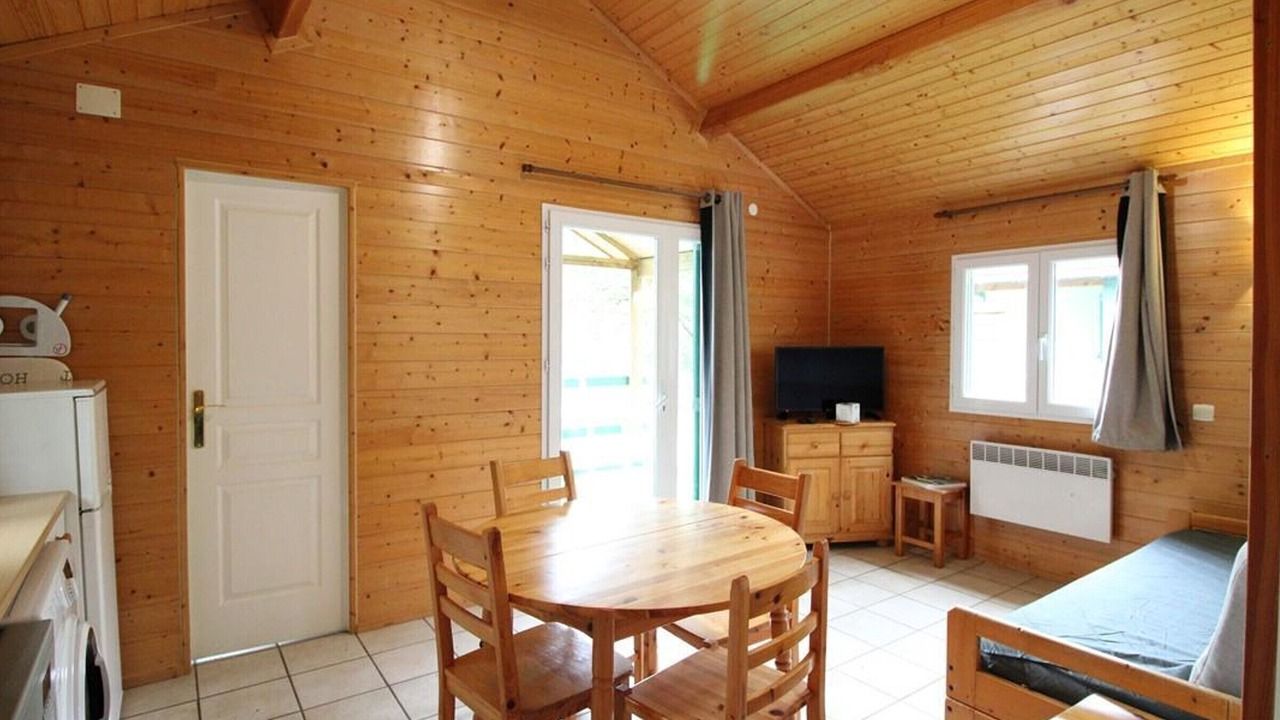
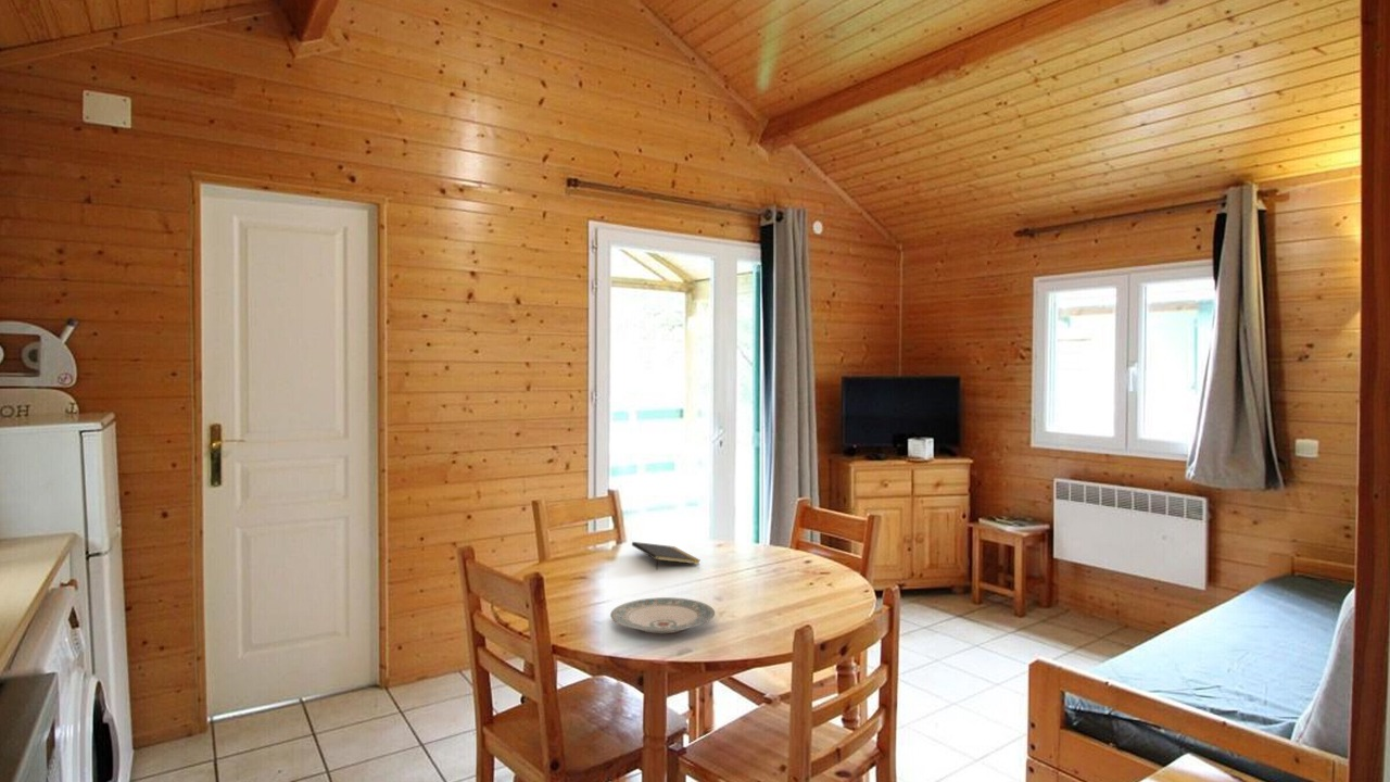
+ plate [609,596,716,634]
+ notepad [631,541,700,571]
